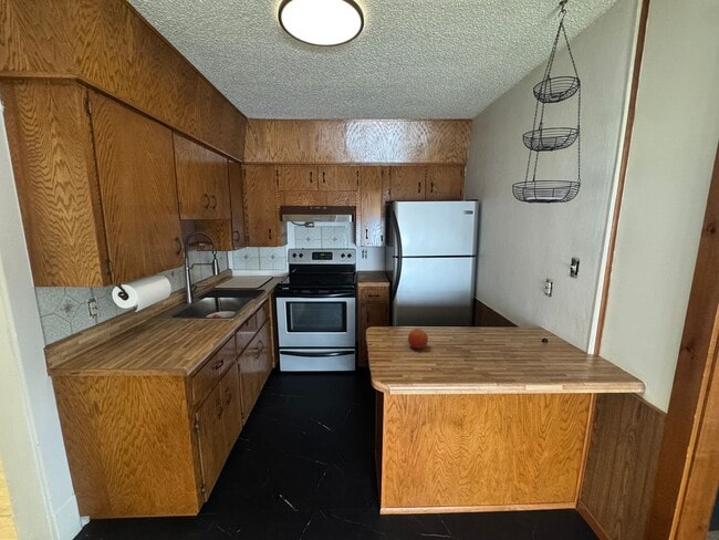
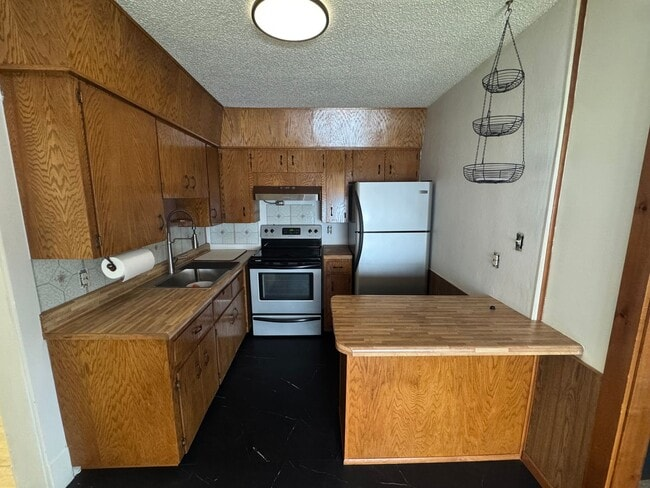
- fruit [407,328,429,350]
